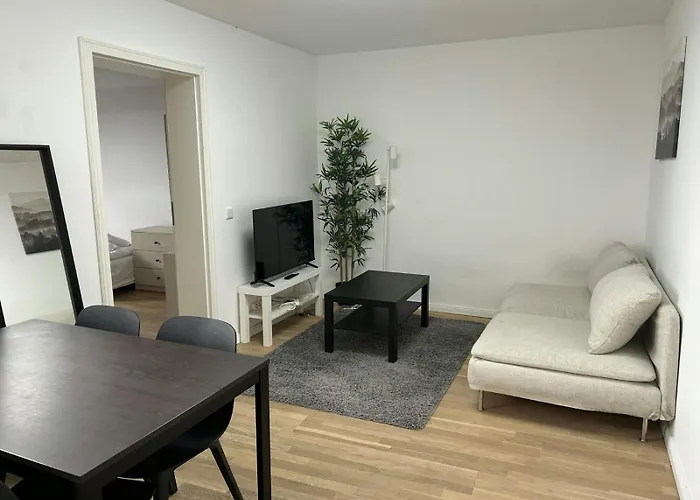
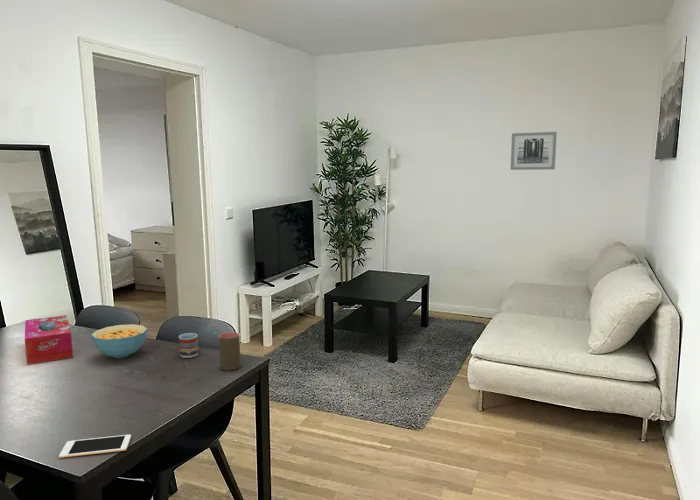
+ cup [218,331,242,371]
+ wall art [510,131,558,171]
+ cup [177,332,199,359]
+ cell phone [58,434,132,459]
+ tissue box [24,314,74,366]
+ cereal bowl [90,323,148,359]
